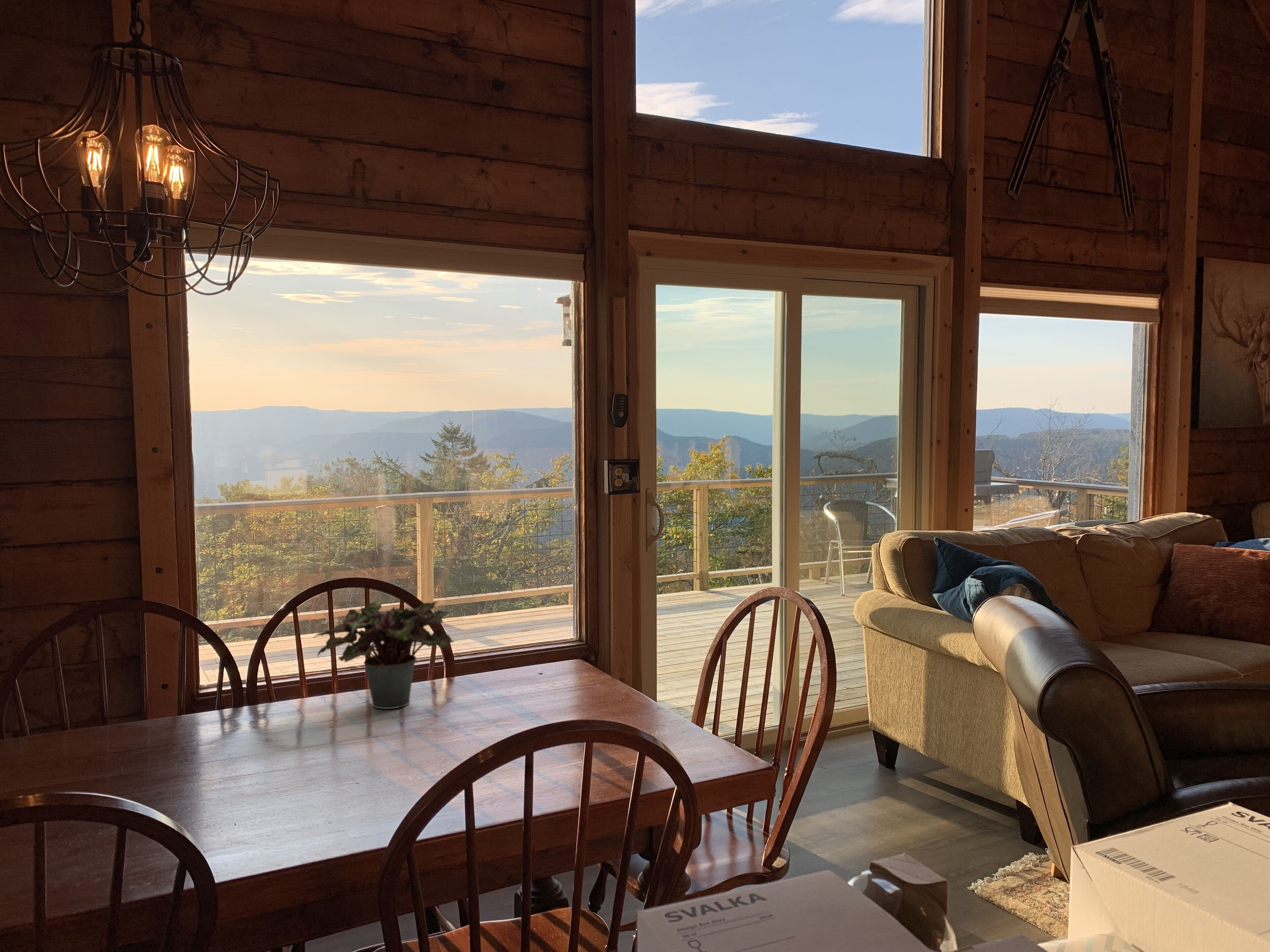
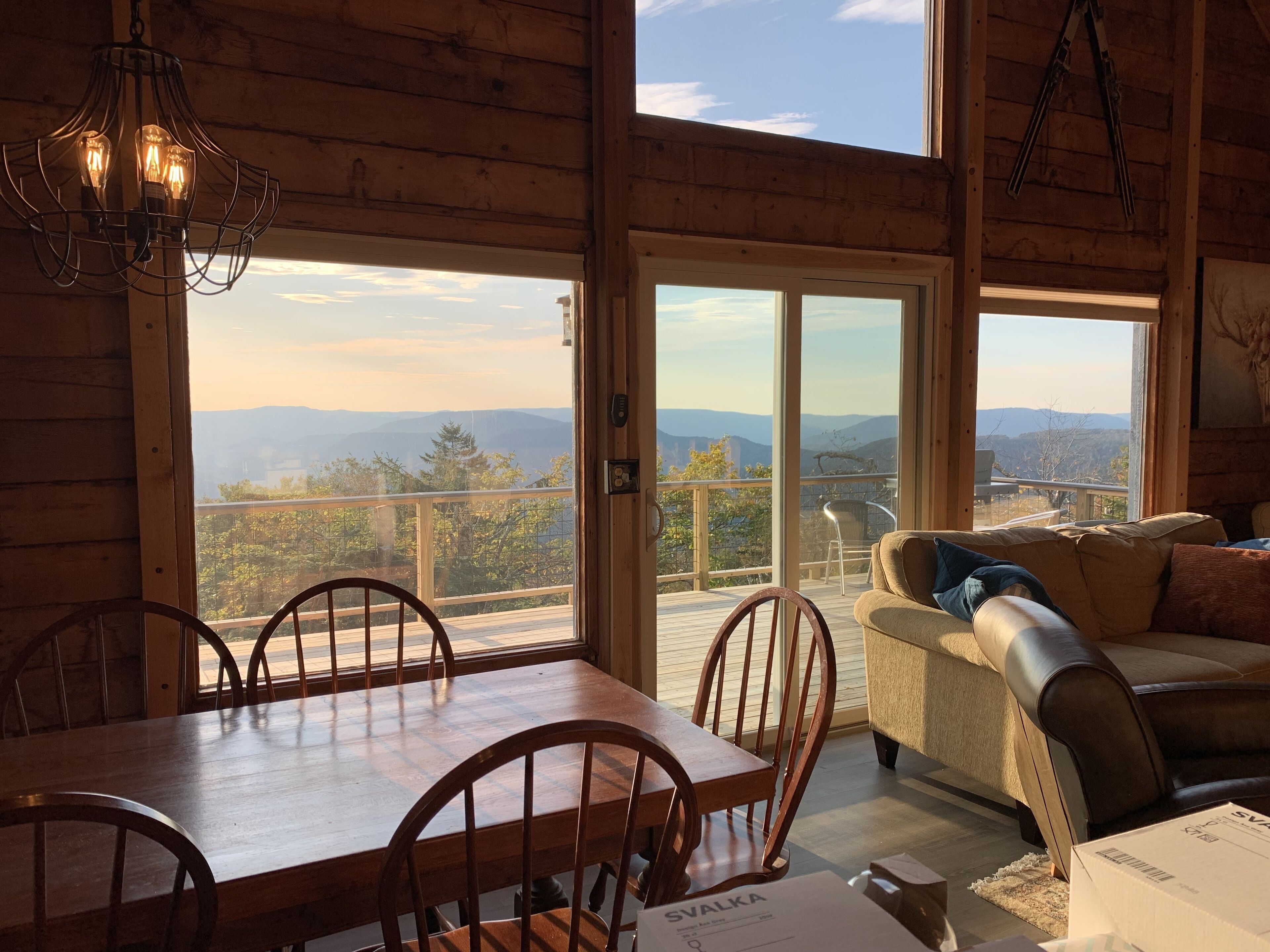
- potted plant [313,601,455,709]
